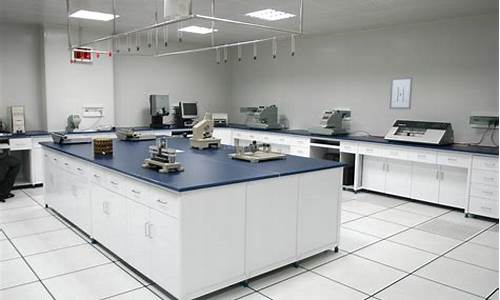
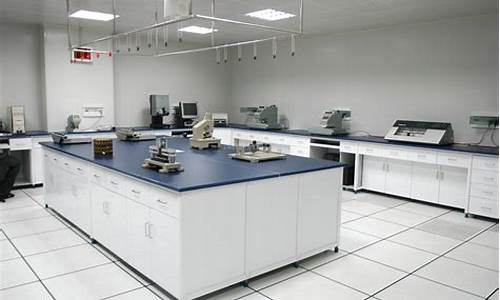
- wall art [388,76,413,110]
